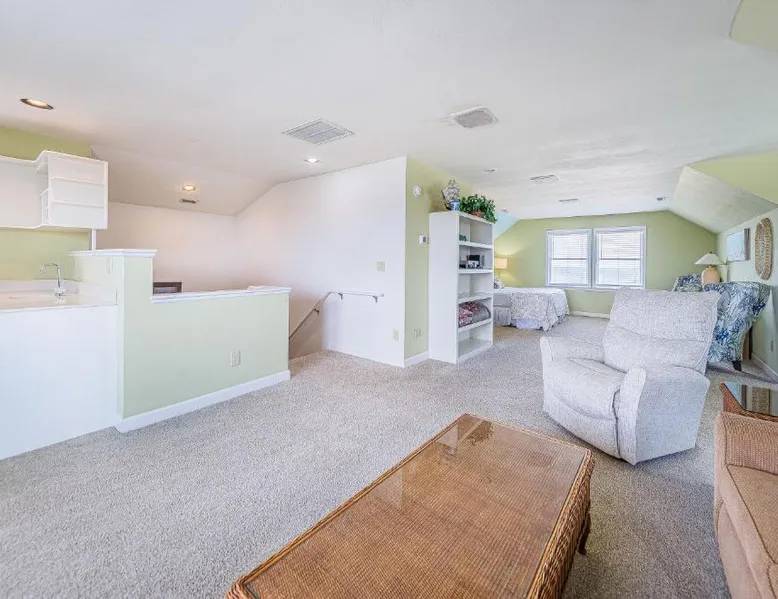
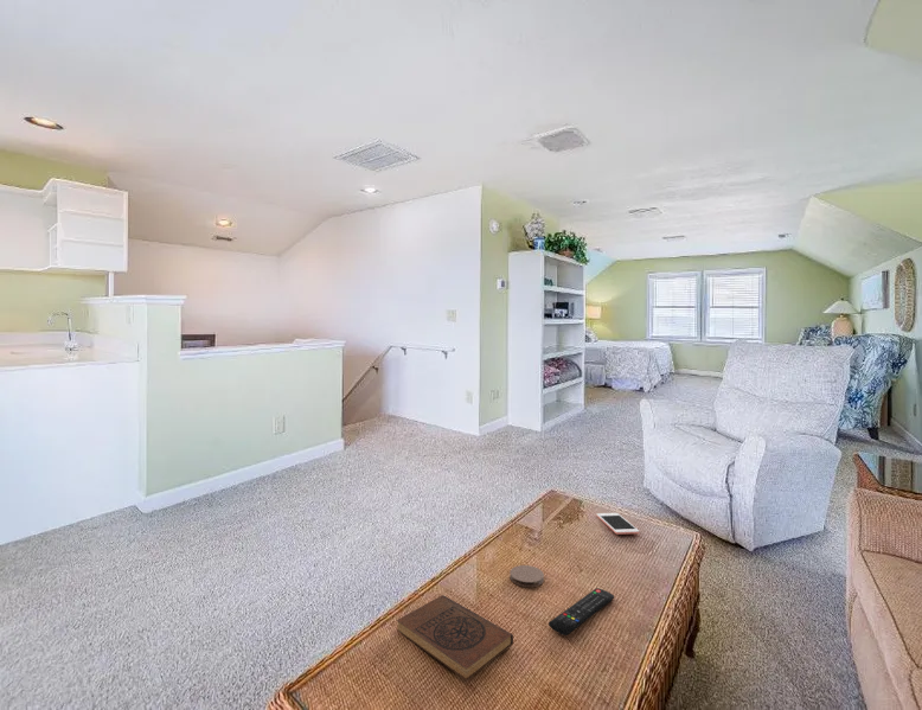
+ book [396,594,514,682]
+ cell phone [595,512,640,536]
+ remote control [548,587,615,637]
+ coaster [508,564,545,588]
